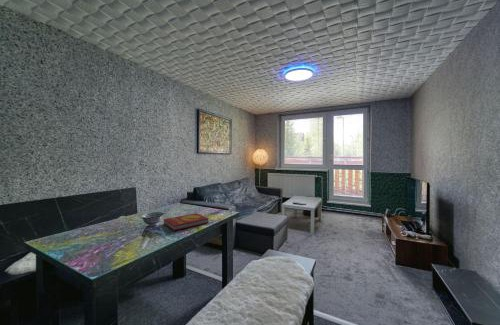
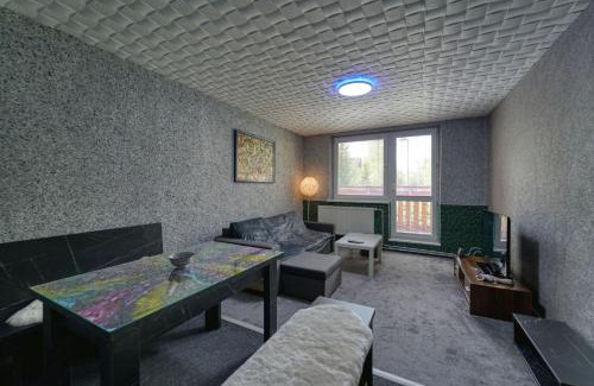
- book [163,212,210,232]
